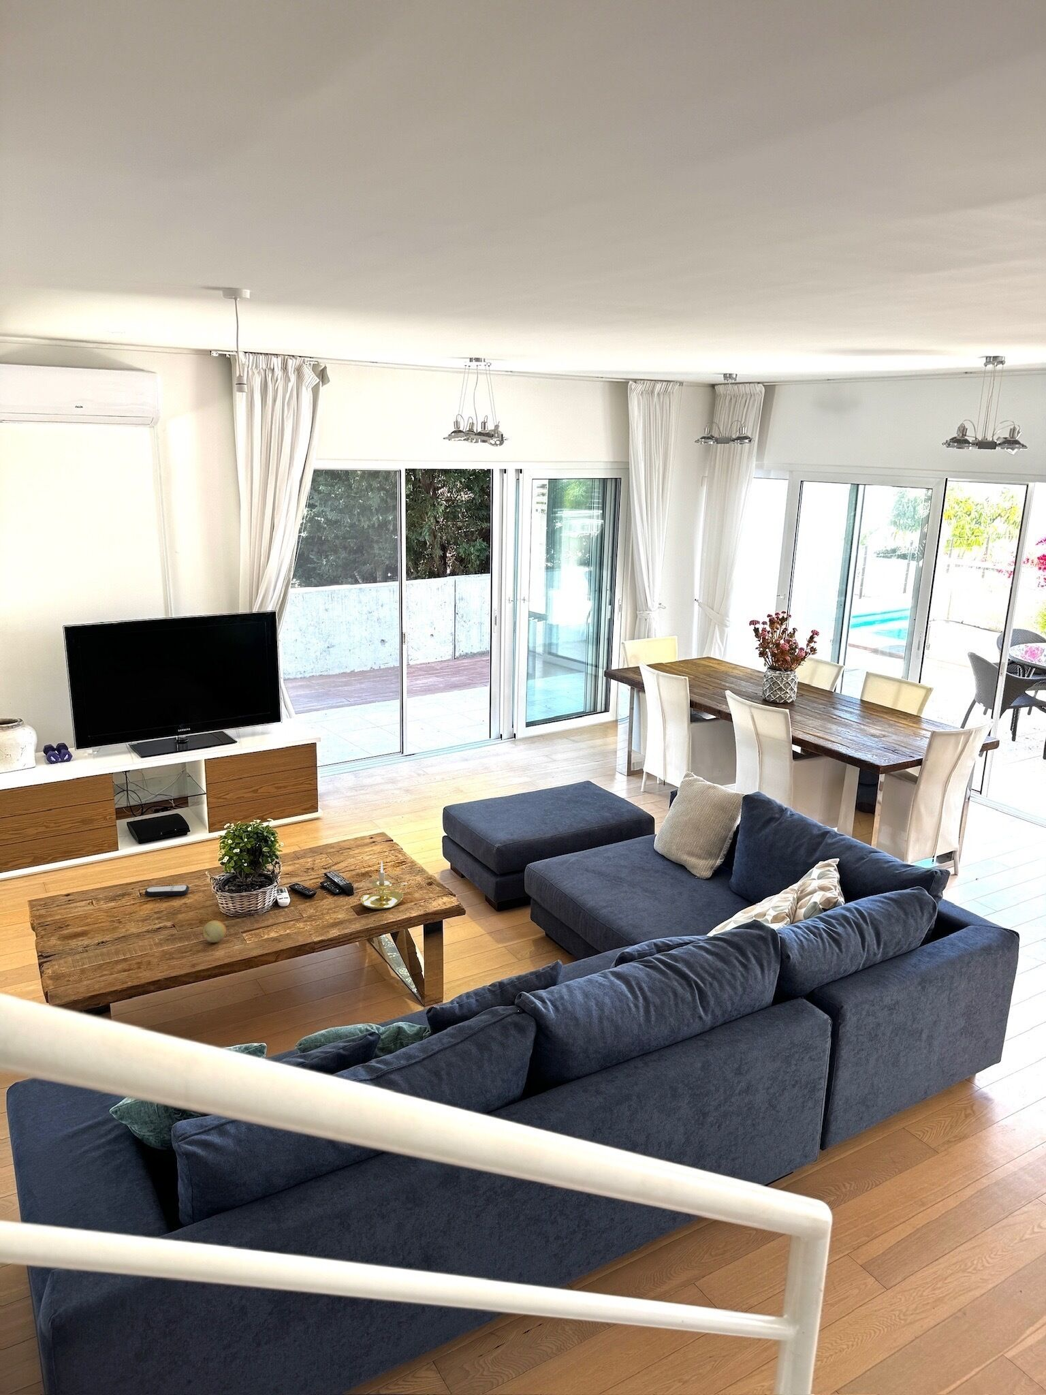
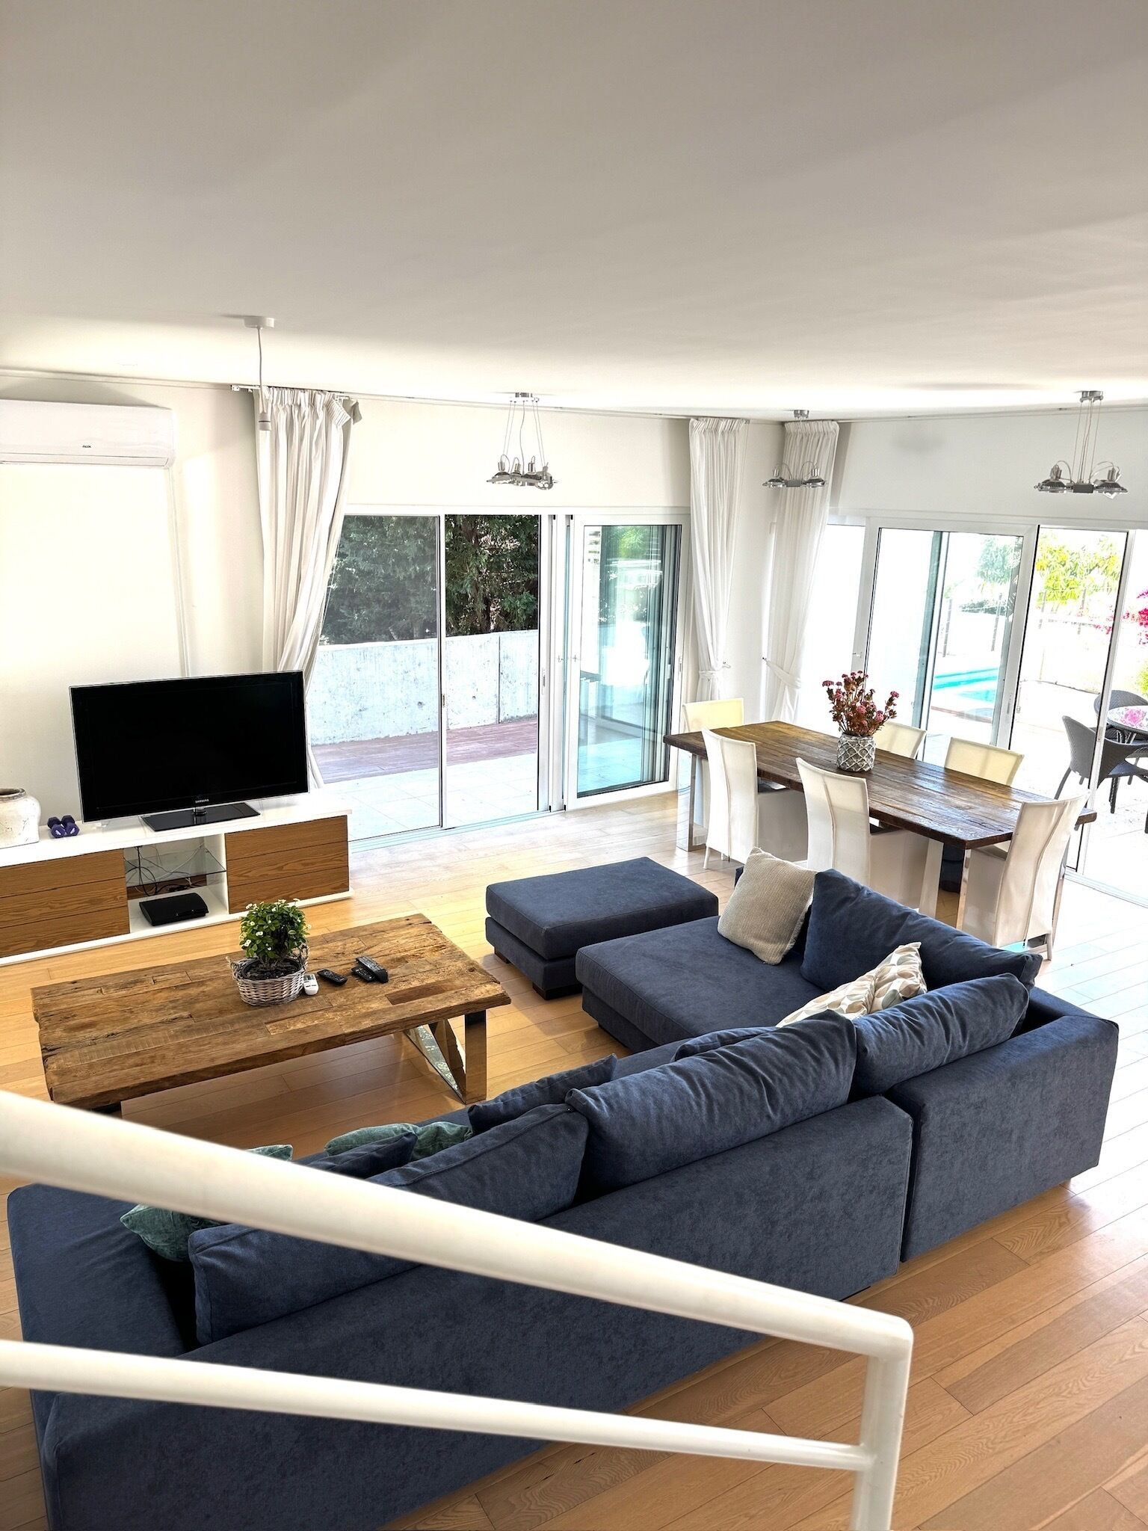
- fruit [202,919,227,944]
- candle holder [360,860,408,909]
- remote control [144,884,190,897]
